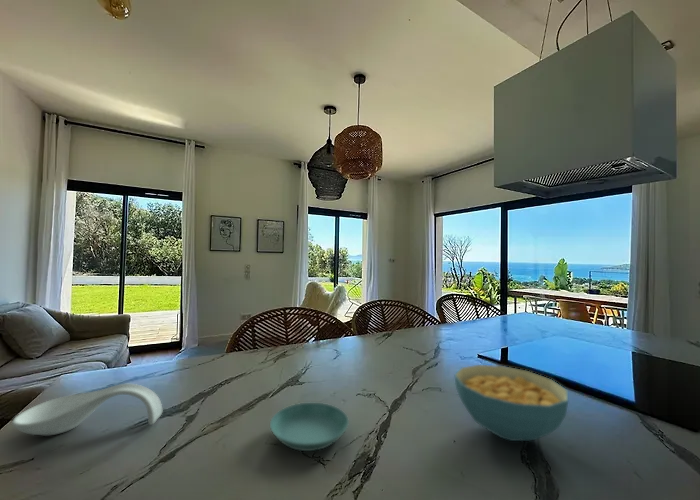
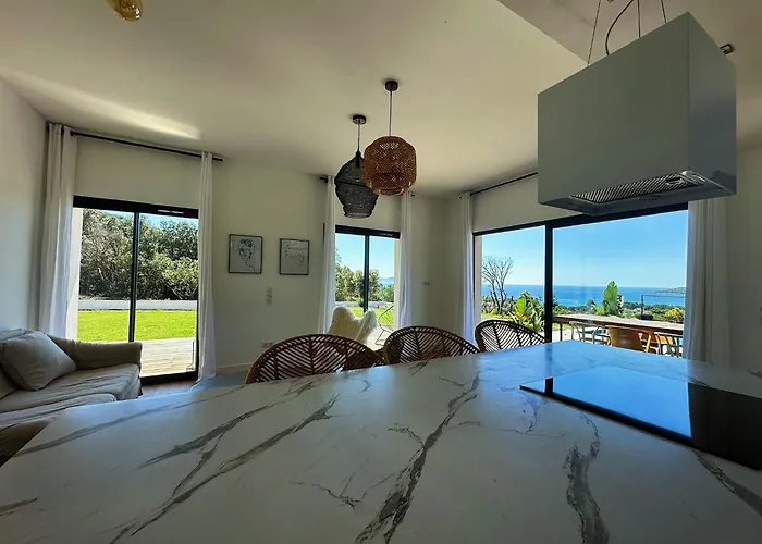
- spoon rest [11,383,163,436]
- cereal bowl [454,364,569,442]
- saucer [269,402,350,452]
